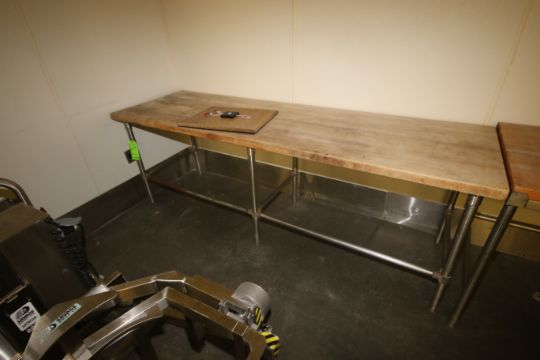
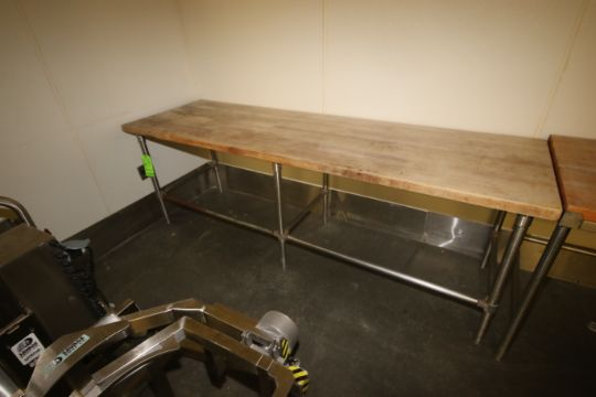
- cutting board [177,105,280,134]
